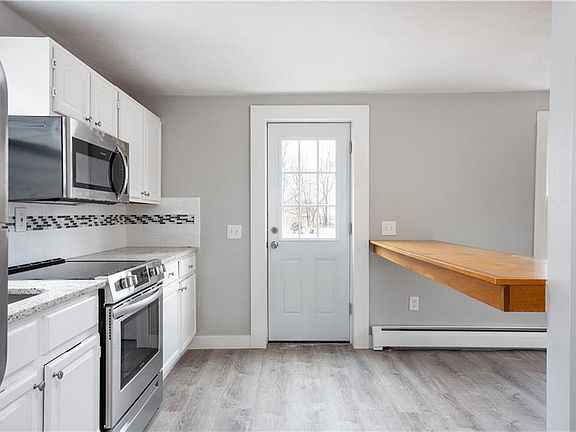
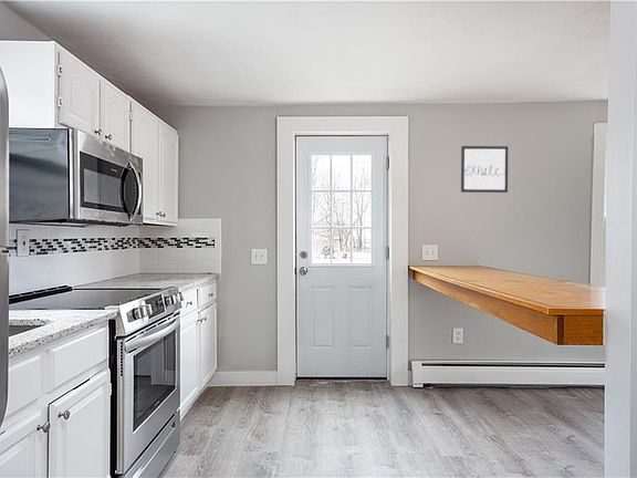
+ wall art [460,145,509,194]
